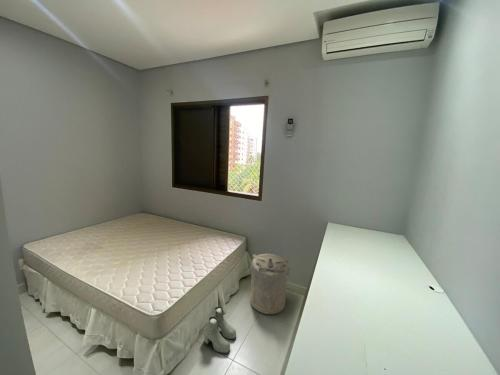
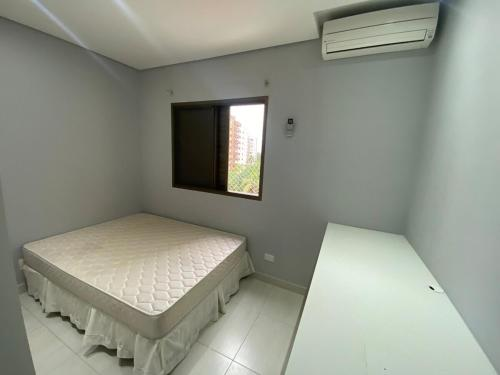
- boots [203,306,237,354]
- laundry hamper [249,253,292,315]
